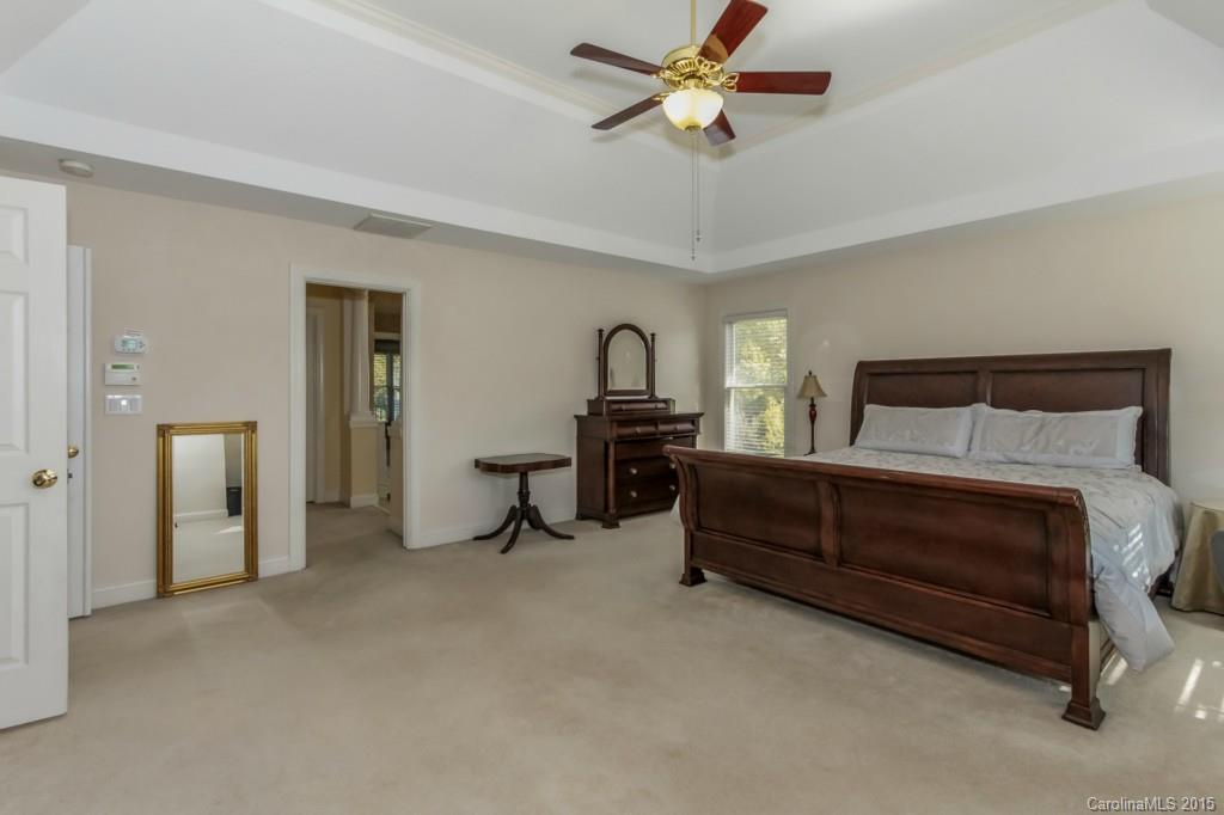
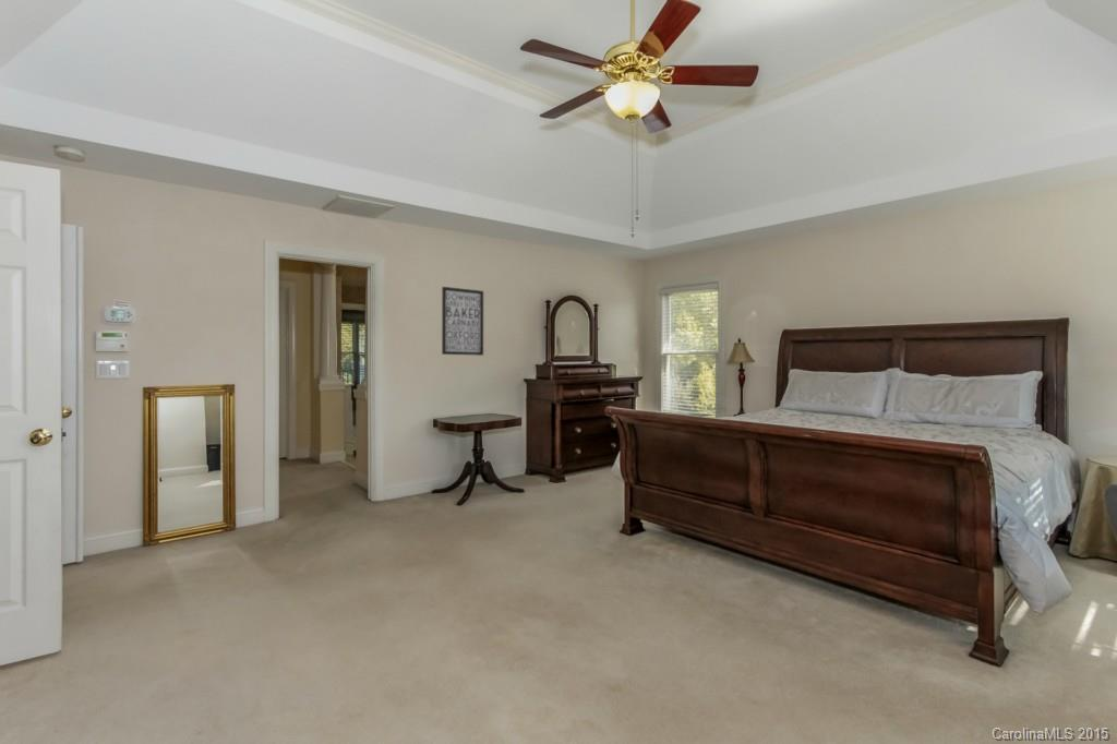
+ wall art [441,286,484,357]
